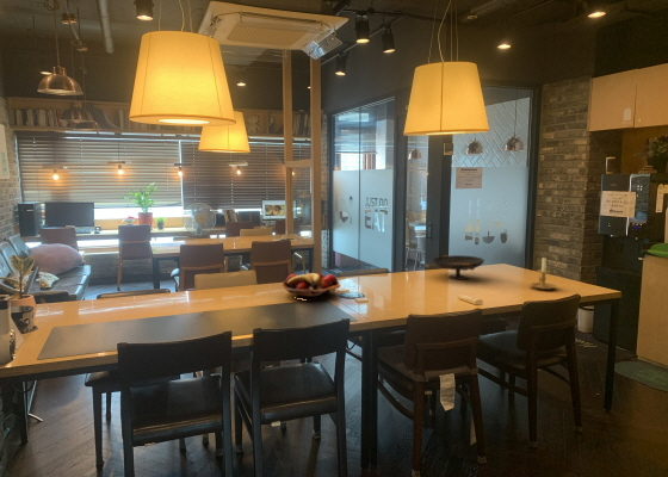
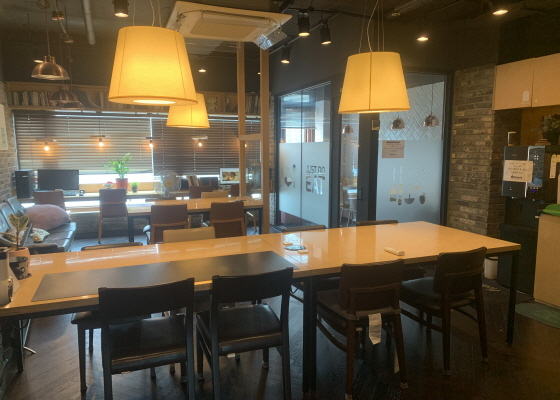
- candle holder [528,255,558,291]
- fruit basket [282,272,341,299]
- decorative bowl [432,254,485,280]
